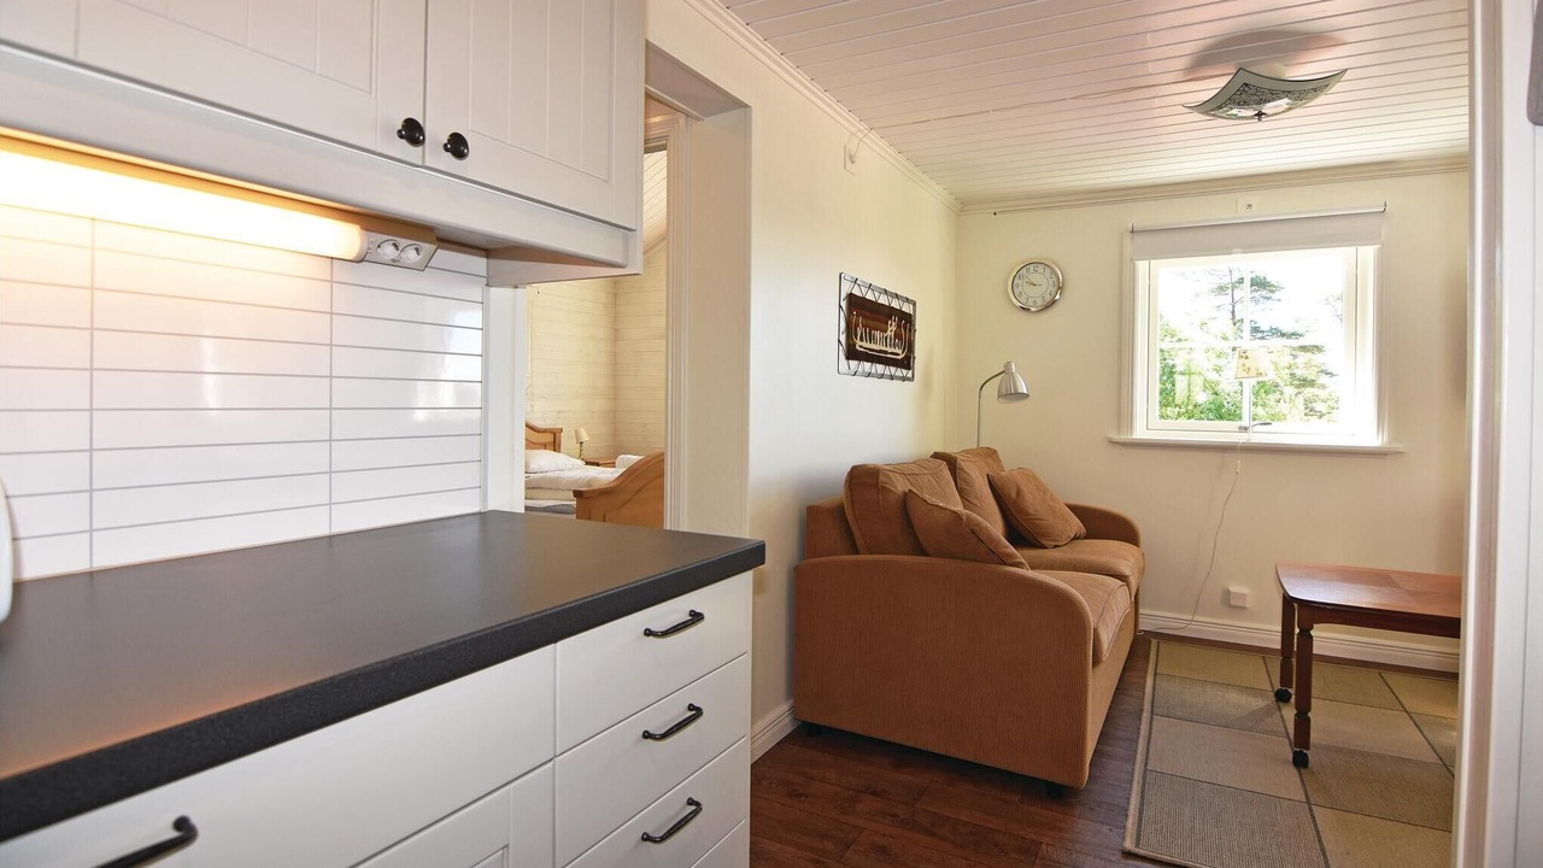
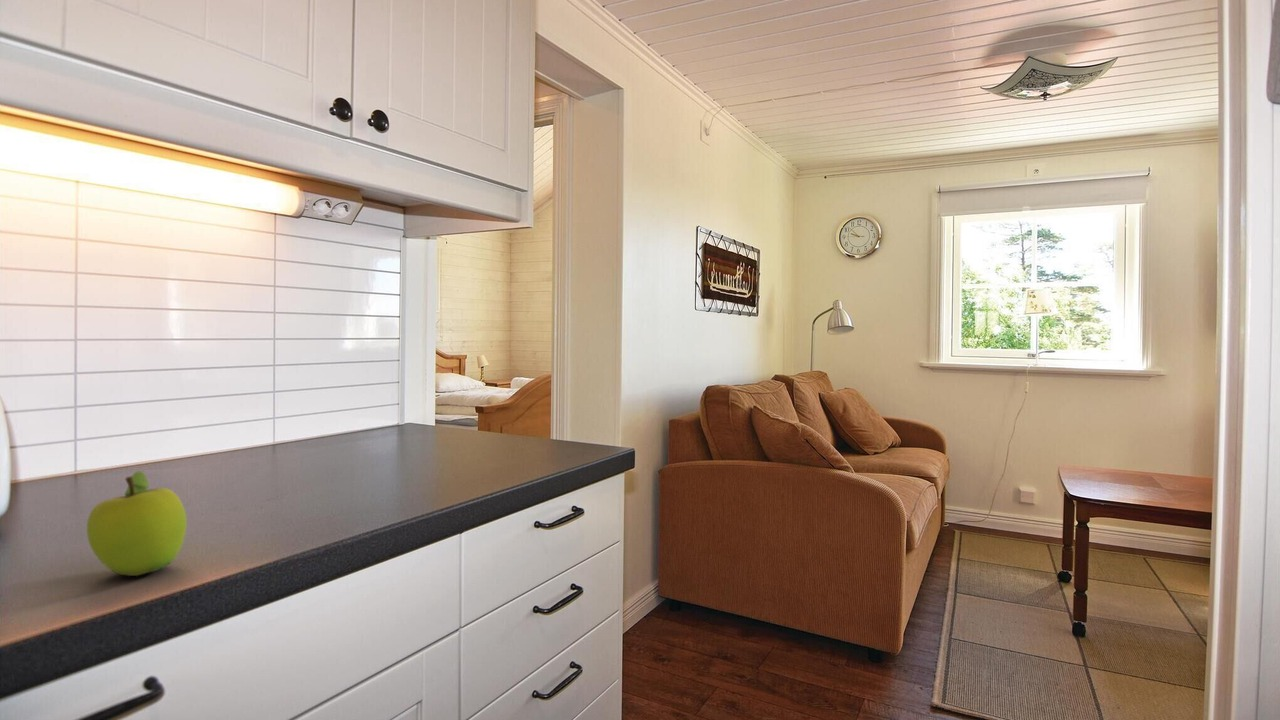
+ fruit [86,470,188,577]
